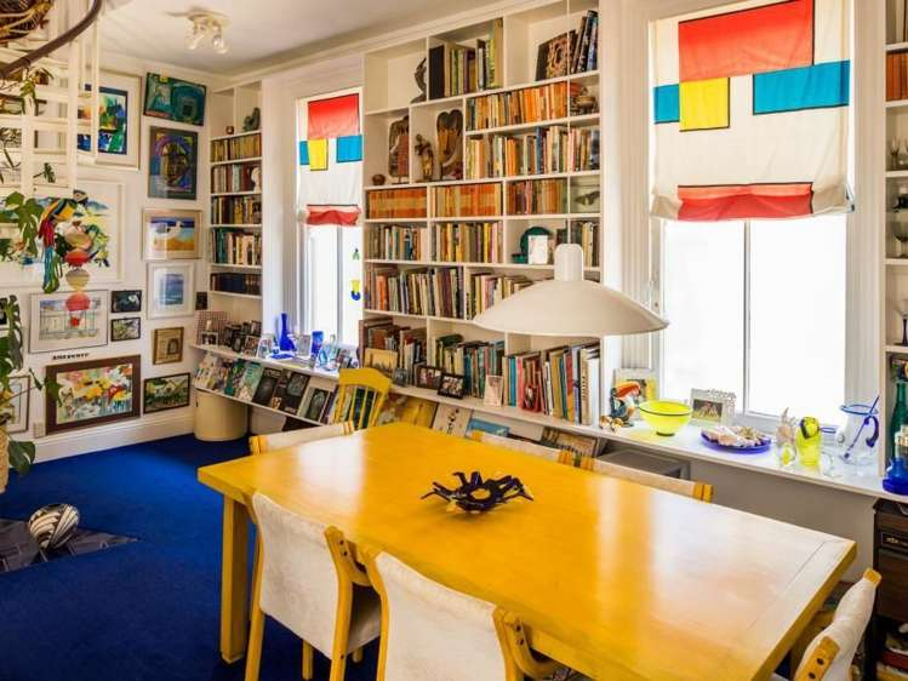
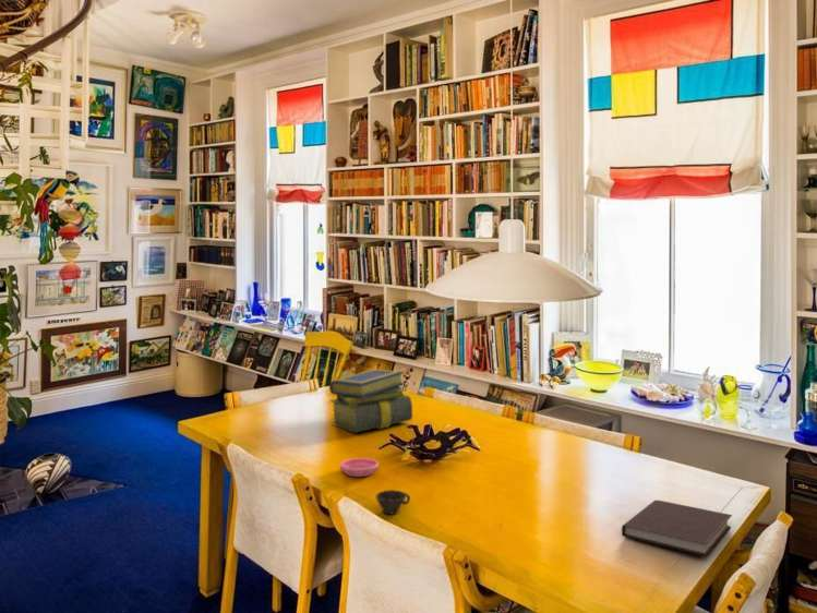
+ saucer [339,457,380,478]
+ cup [374,489,411,515]
+ notebook [621,498,733,557]
+ stack of books [328,369,413,434]
